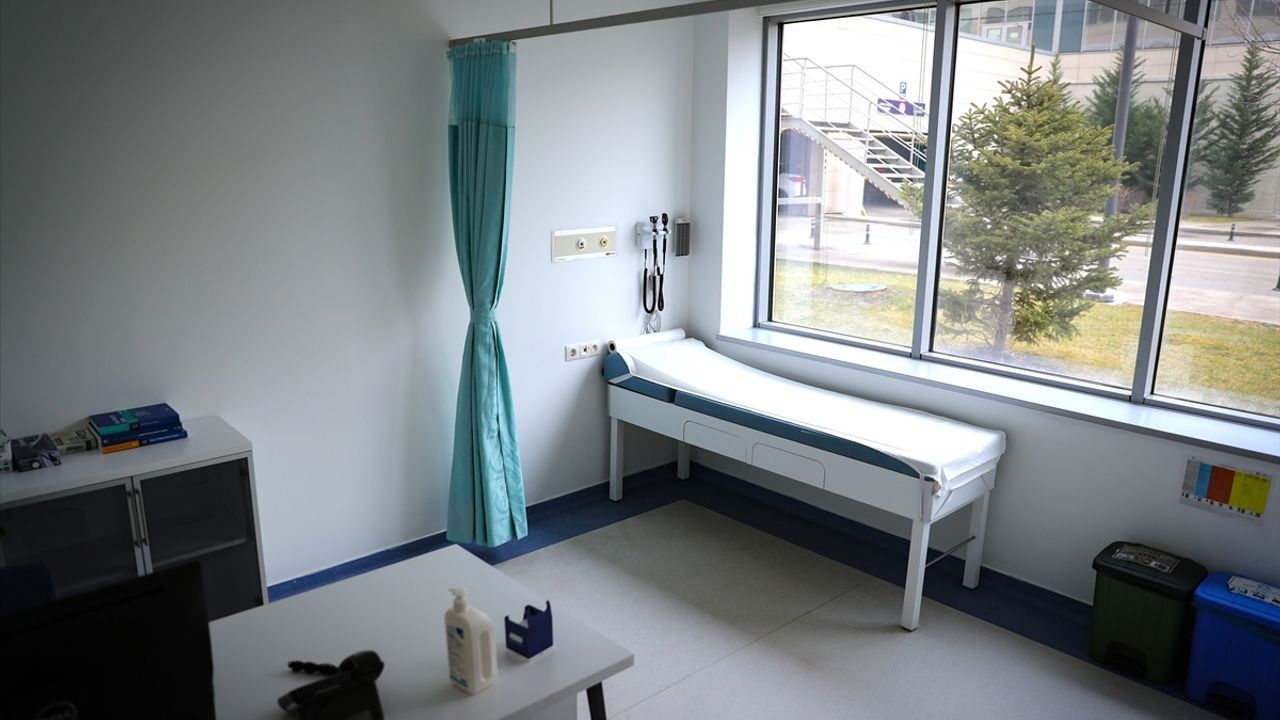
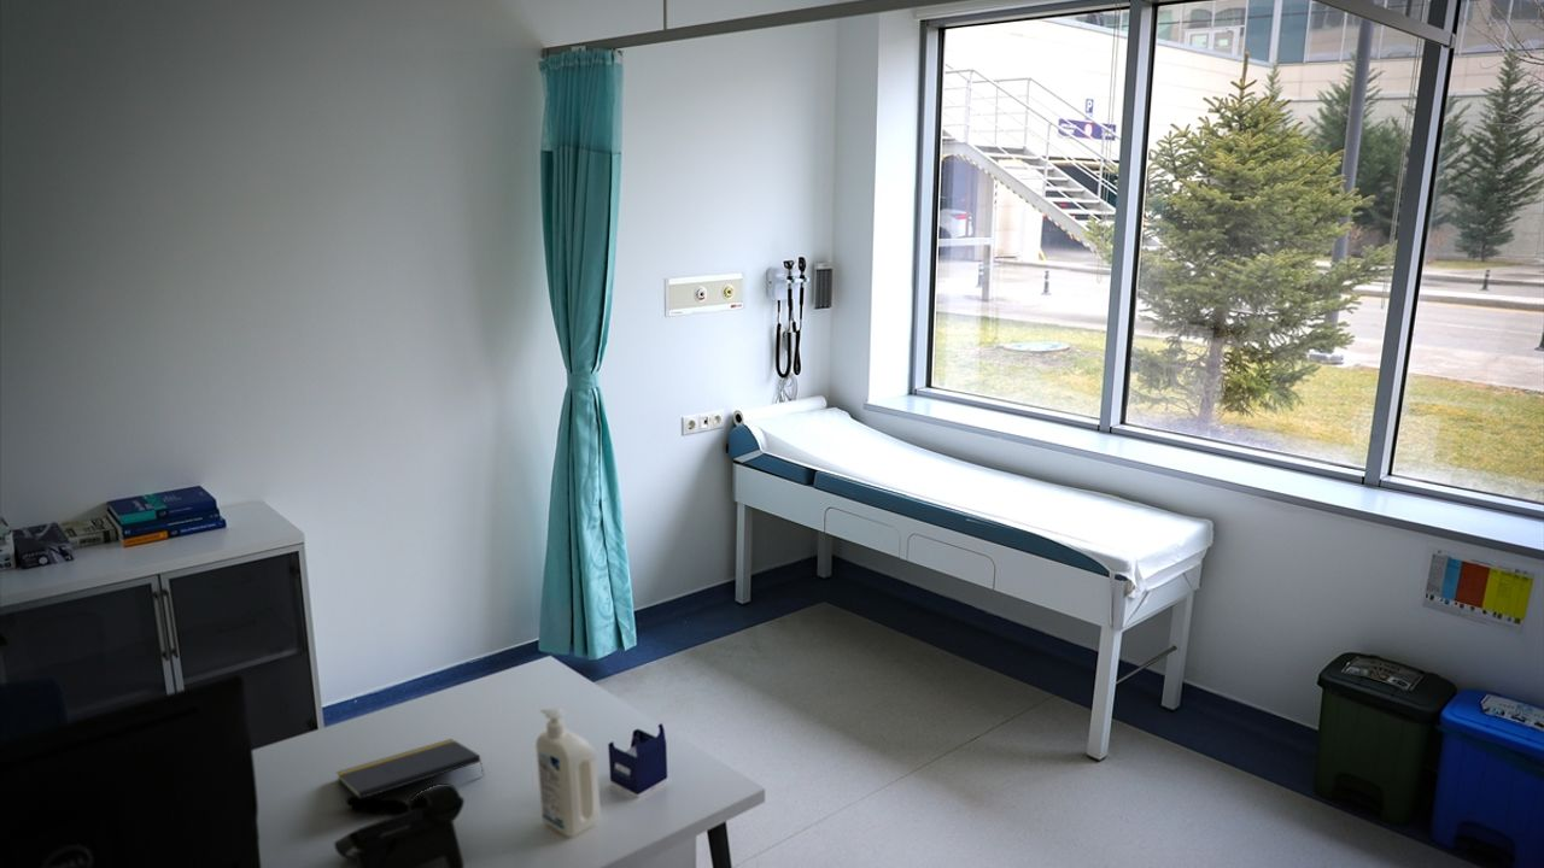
+ notepad [335,738,485,800]
